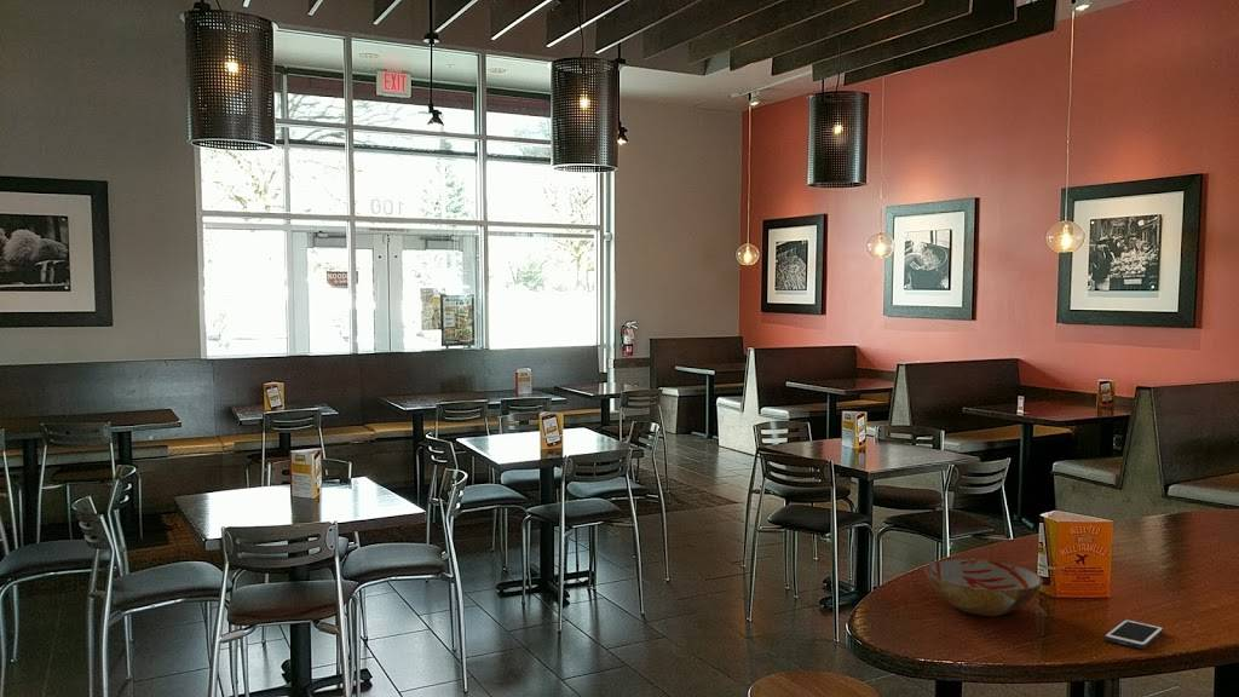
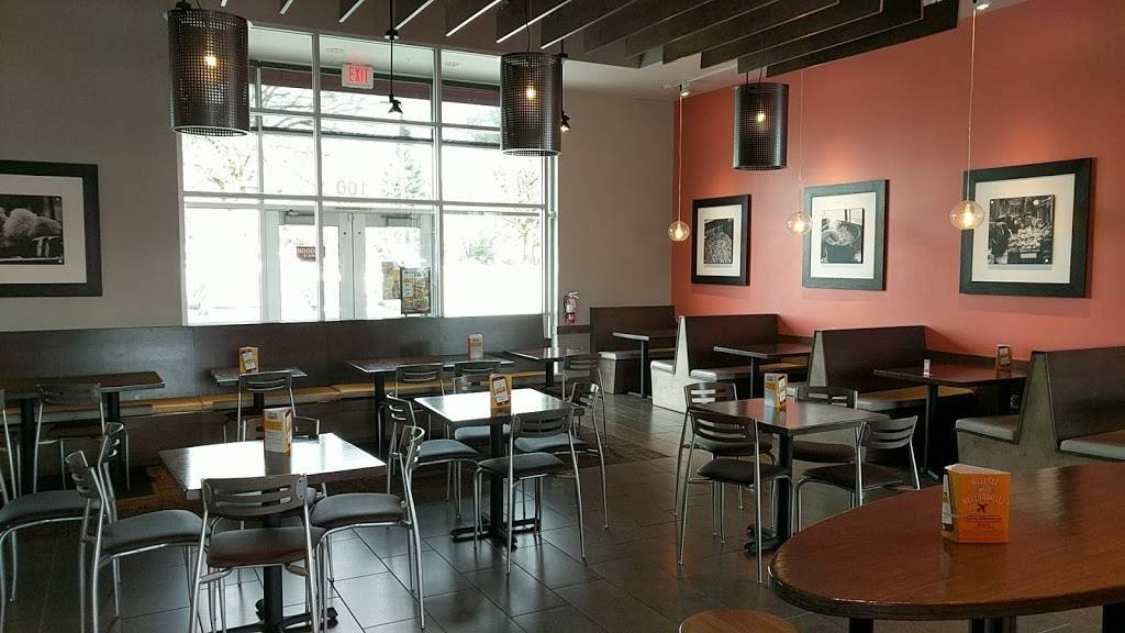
- cell phone [1103,618,1165,650]
- bowl [923,558,1044,617]
